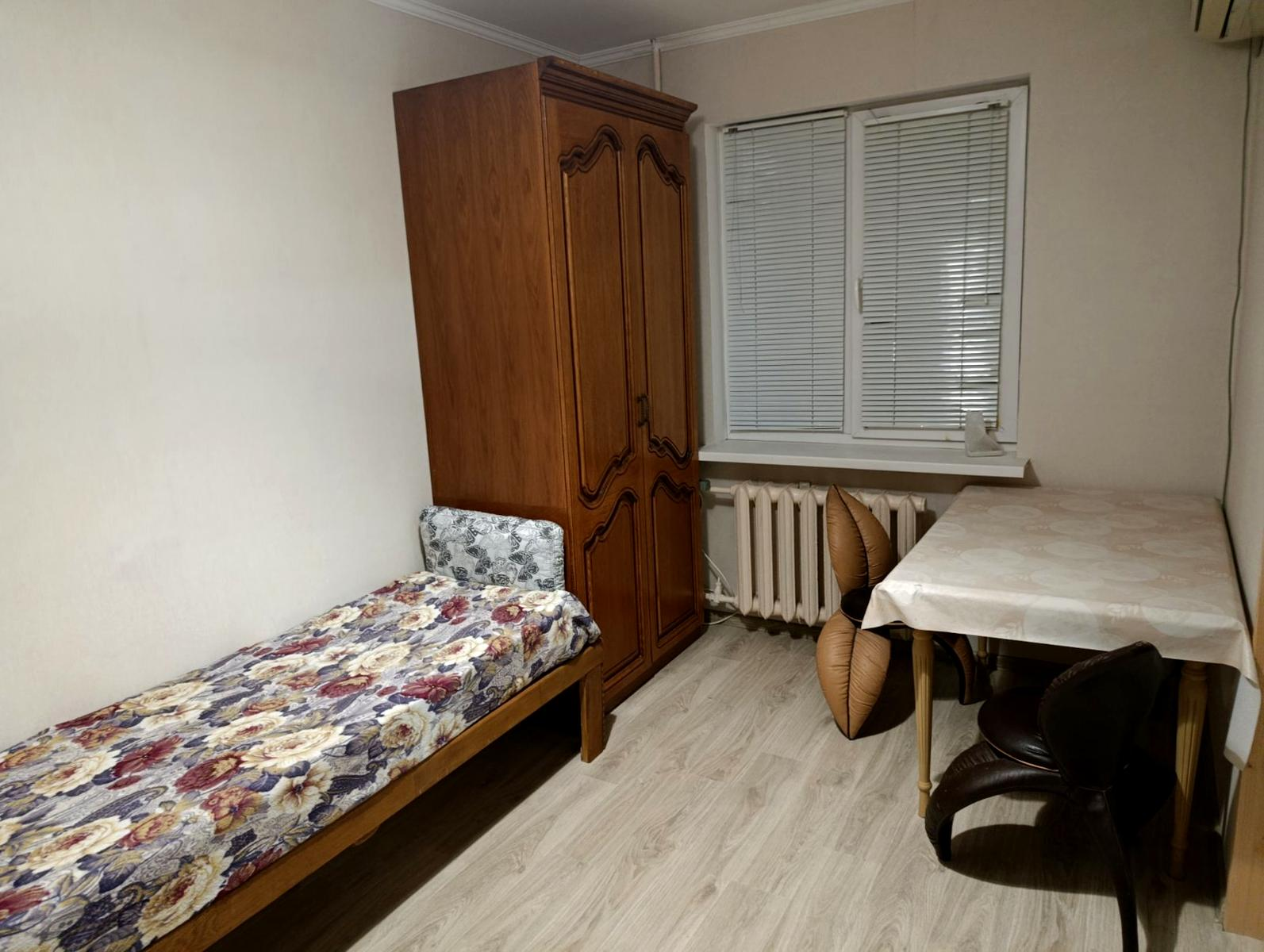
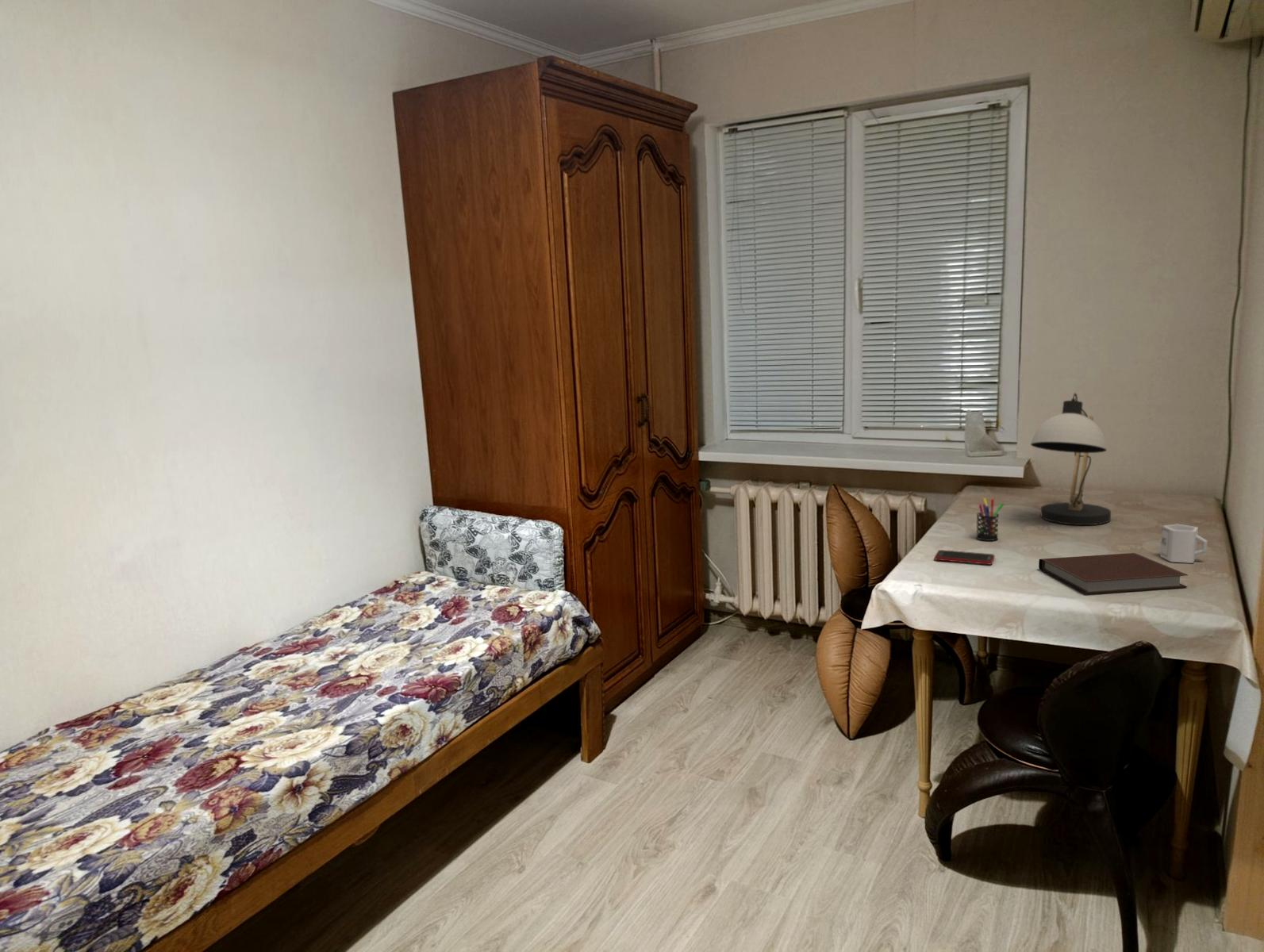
+ pen holder [975,497,1005,542]
+ cup [1159,524,1208,564]
+ cell phone [934,549,996,565]
+ desk lamp [1030,393,1112,526]
+ notebook [1038,552,1189,595]
